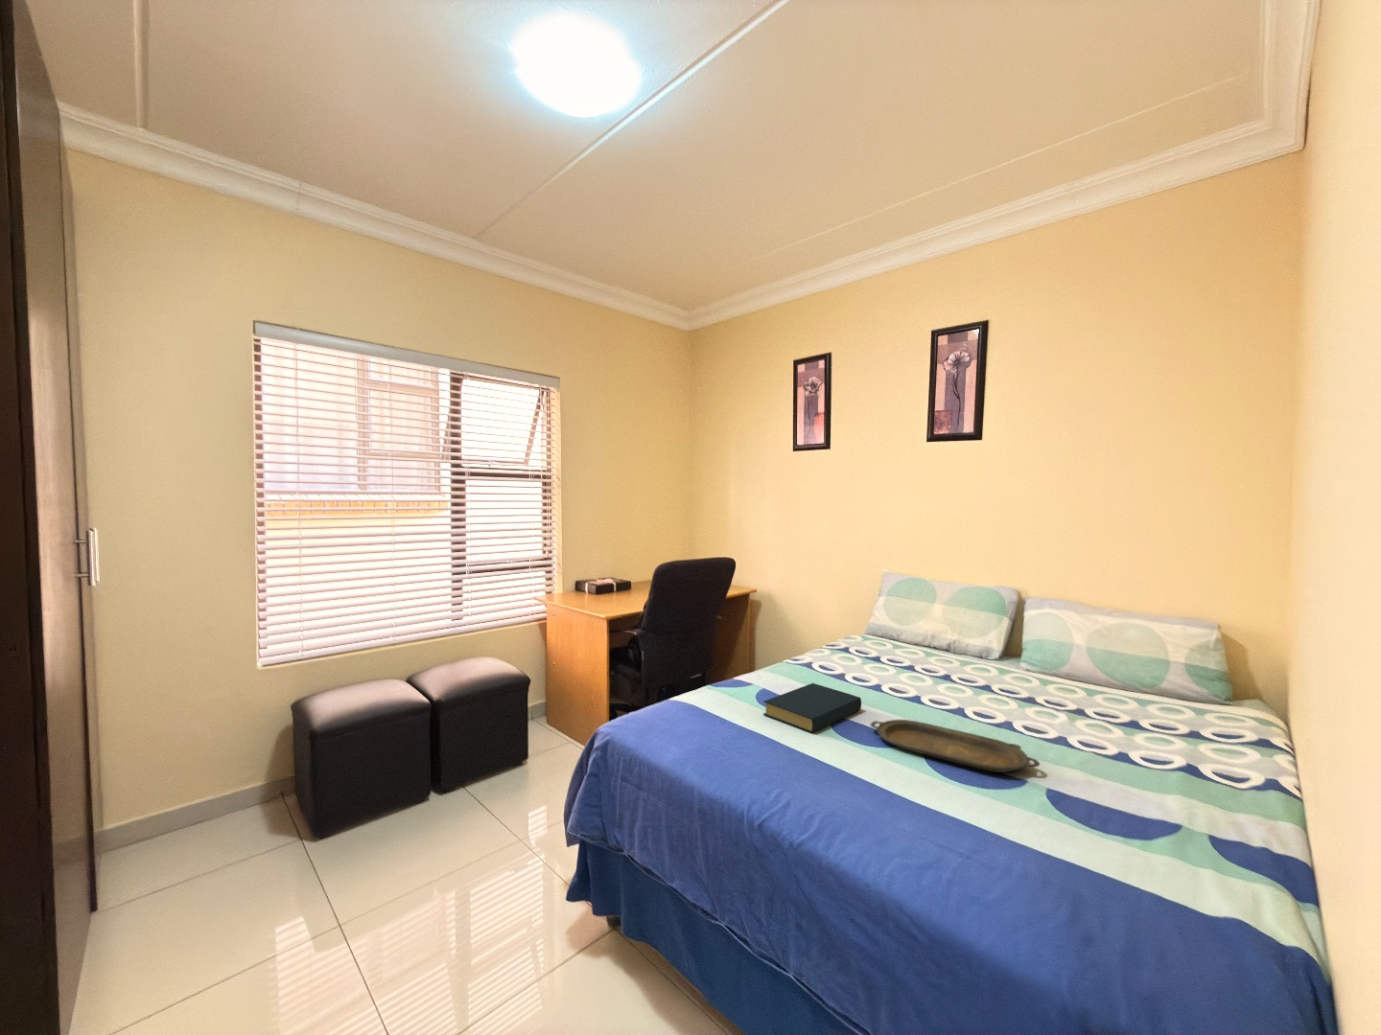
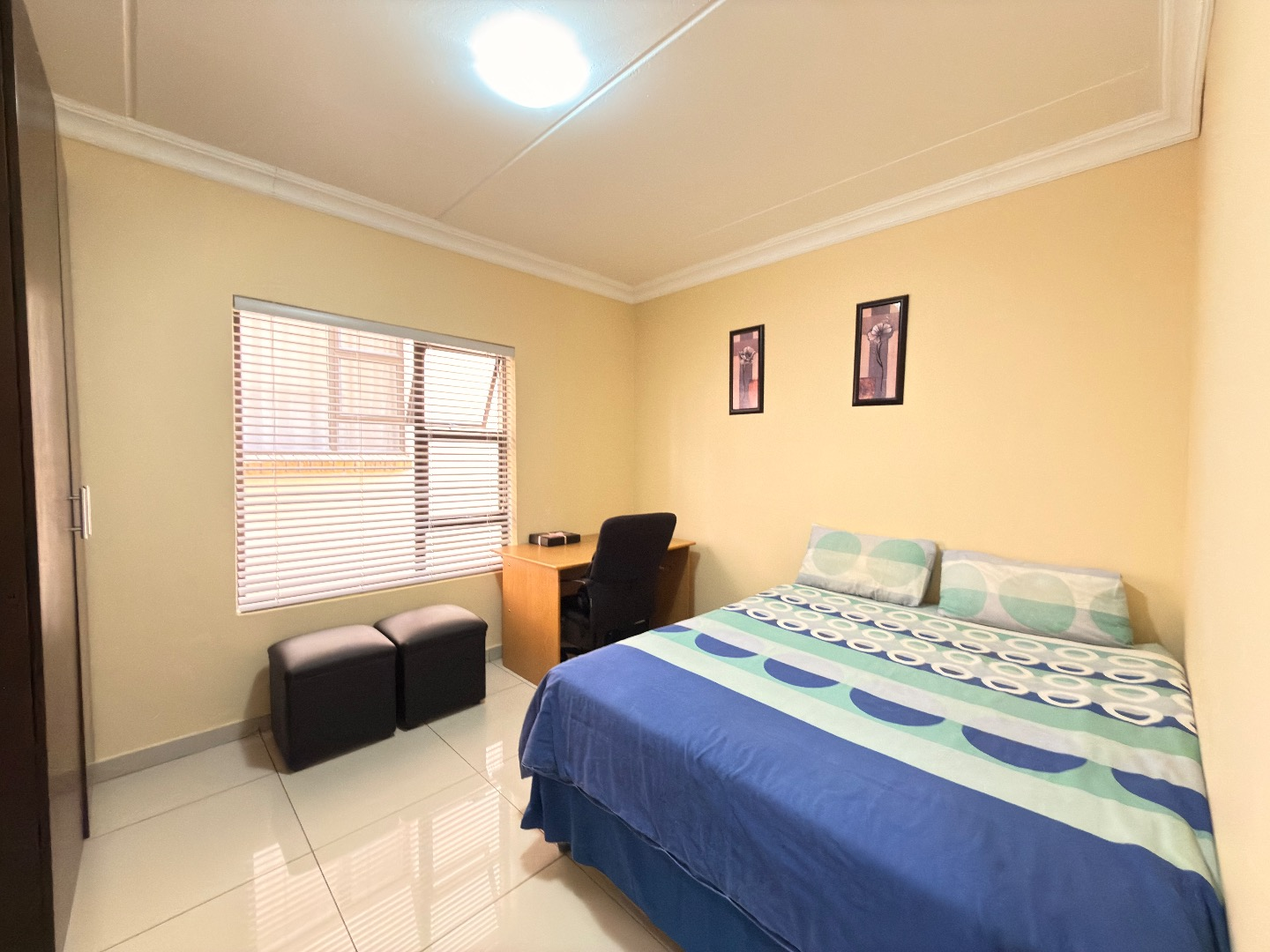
- serving tray [870,719,1041,773]
- hardback book [762,683,862,733]
